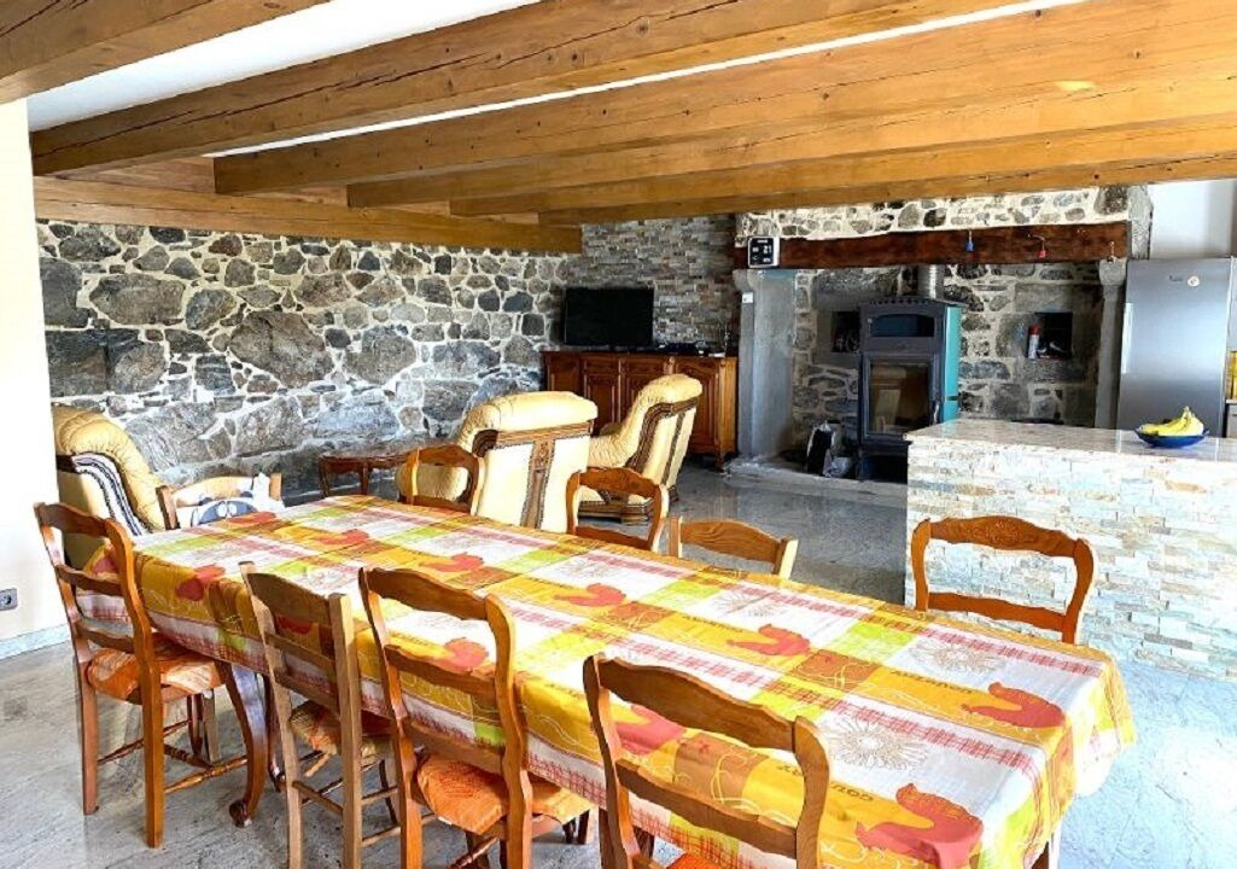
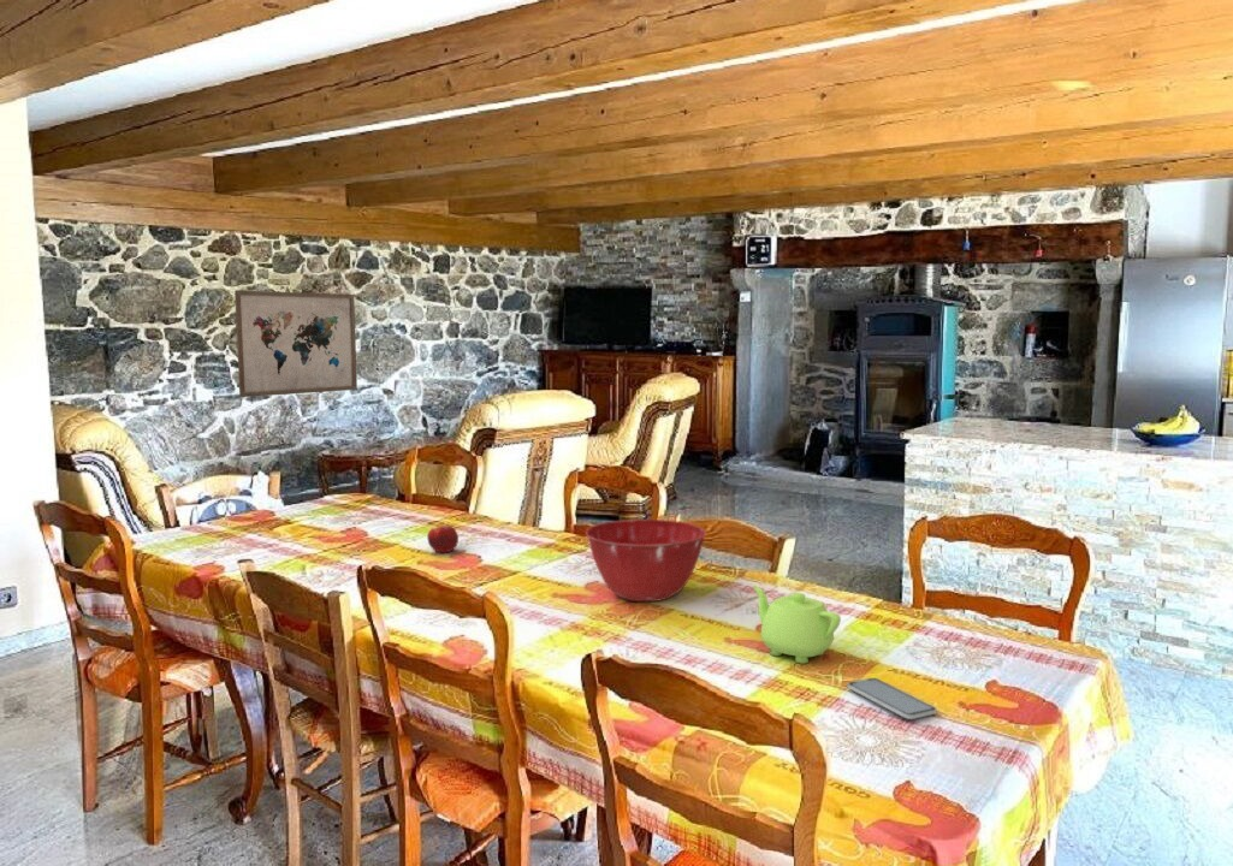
+ smartphone [847,677,938,720]
+ fruit [426,524,460,553]
+ teapot [752,585,842,665]
+ wall art [233,290,358,398]
+ mixing bowl [585,518,707,603]
